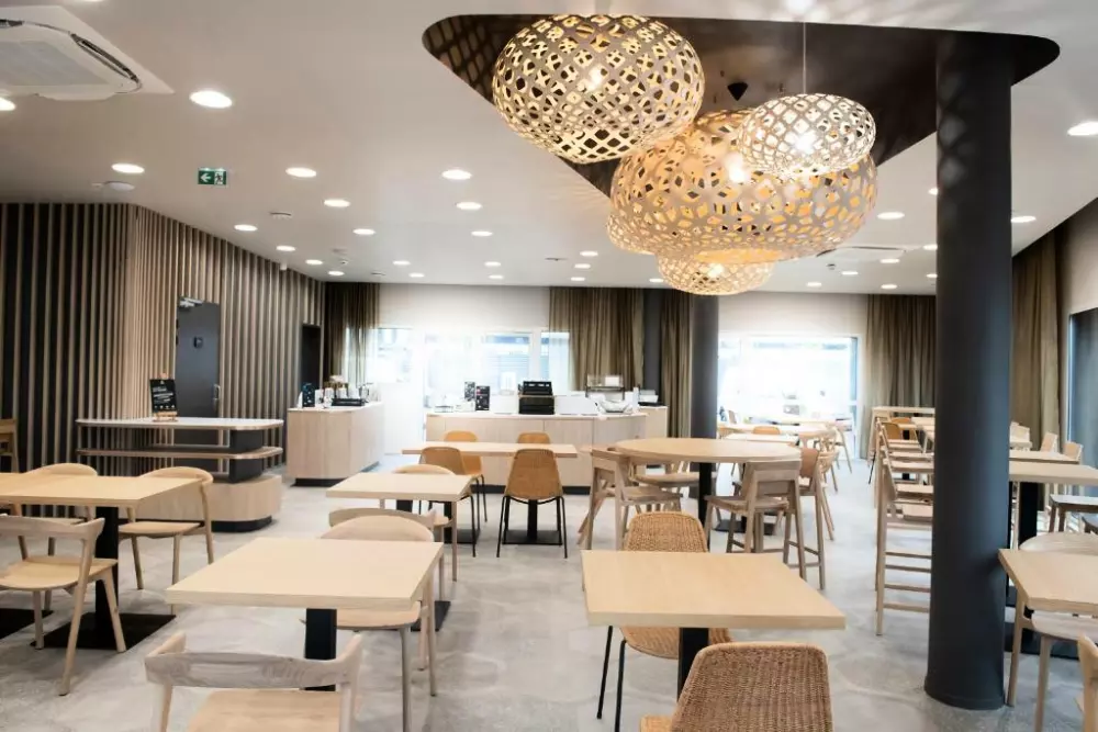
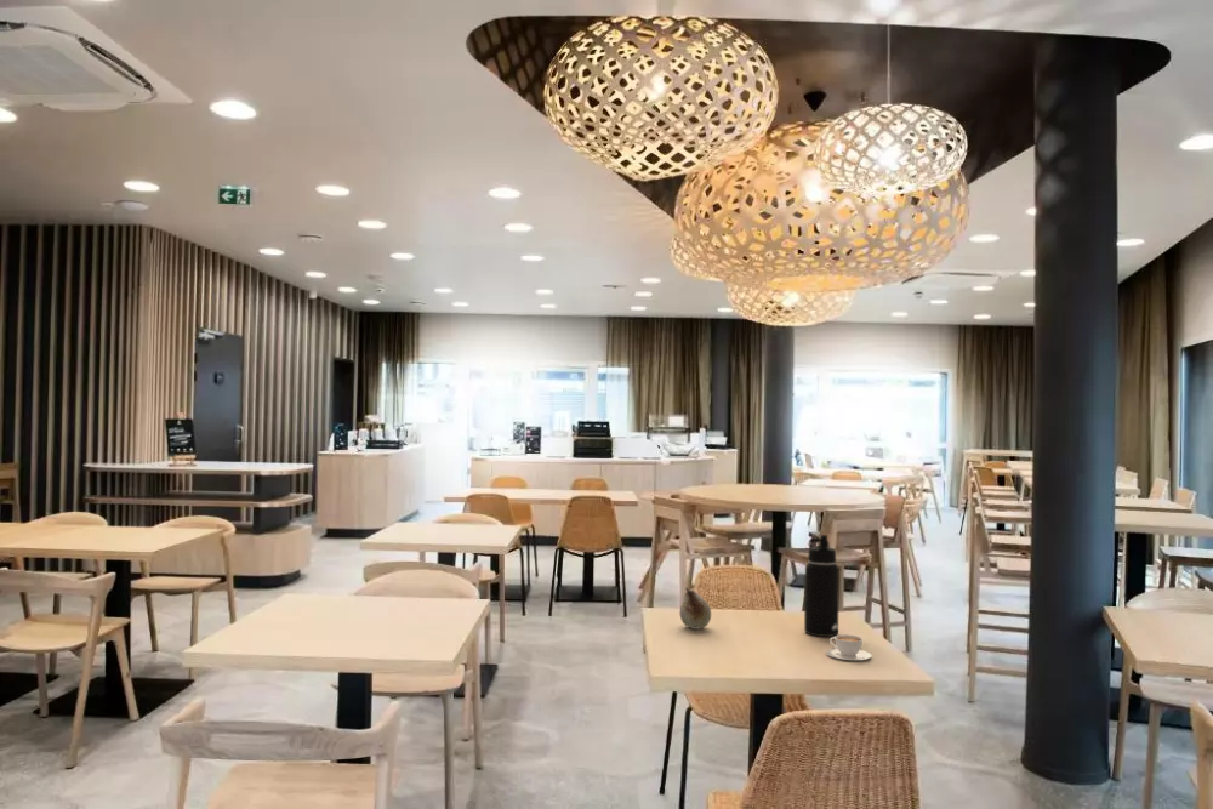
+ water bottle [803,534,841,638]
+ fruit [678,586,712,631]
+ coffee cup [825,633,872,661]
